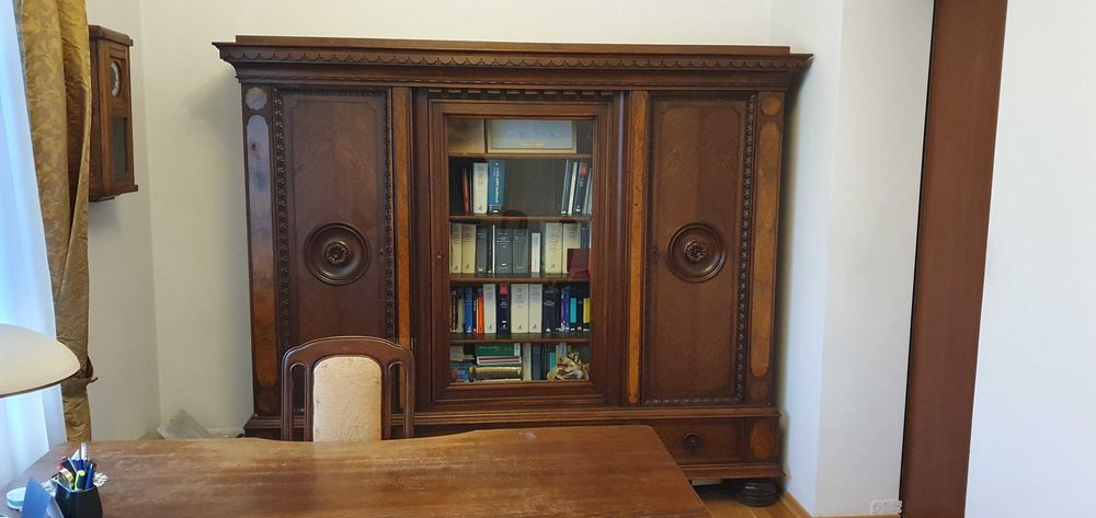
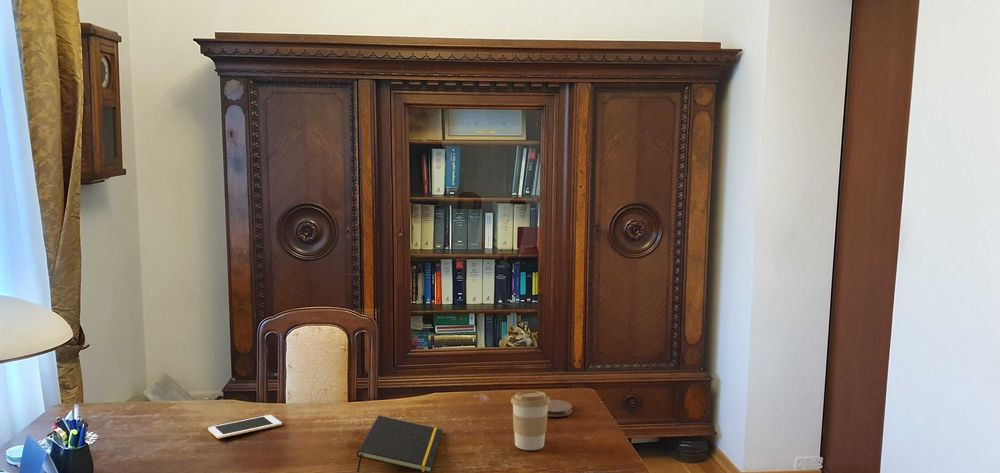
+ coffee cup [510,390,550,451]
+ cell phone [207,414,283,439]
+ coaster [547,399,573,418]
+ notepad [356,415,443,473]
